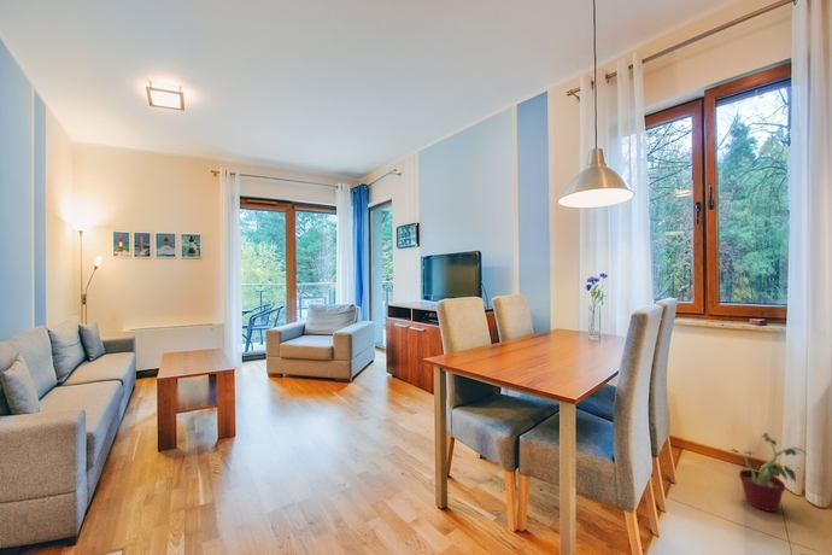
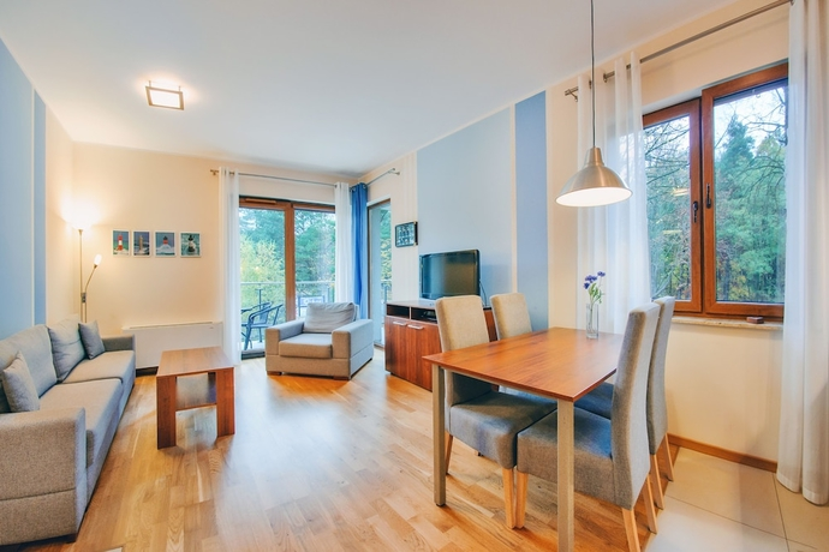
- potted plant [730,432,807,513]
